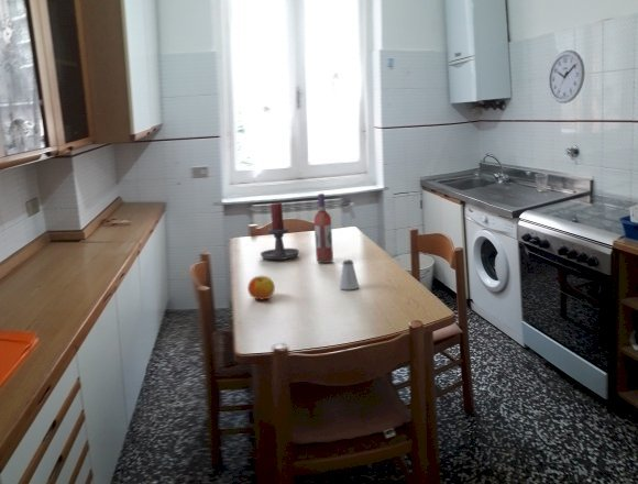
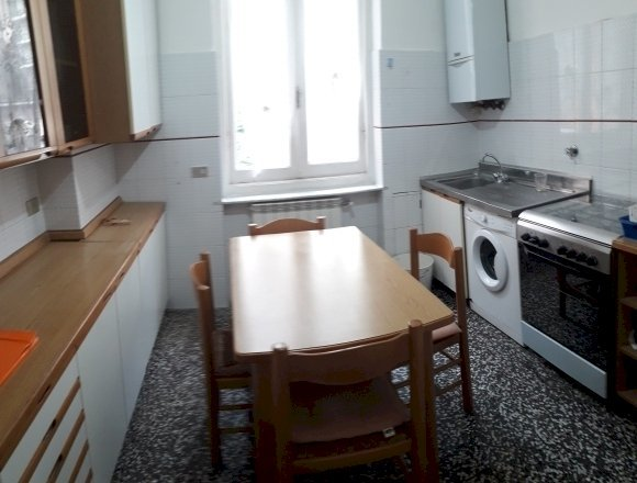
- saltshaker [339,260,360,290]
- wine bottle [314,193,334,264]
- wall clock [547,50,586,105]
- candle holder [260,201,300,261]
- apple [246,275,276,300]
